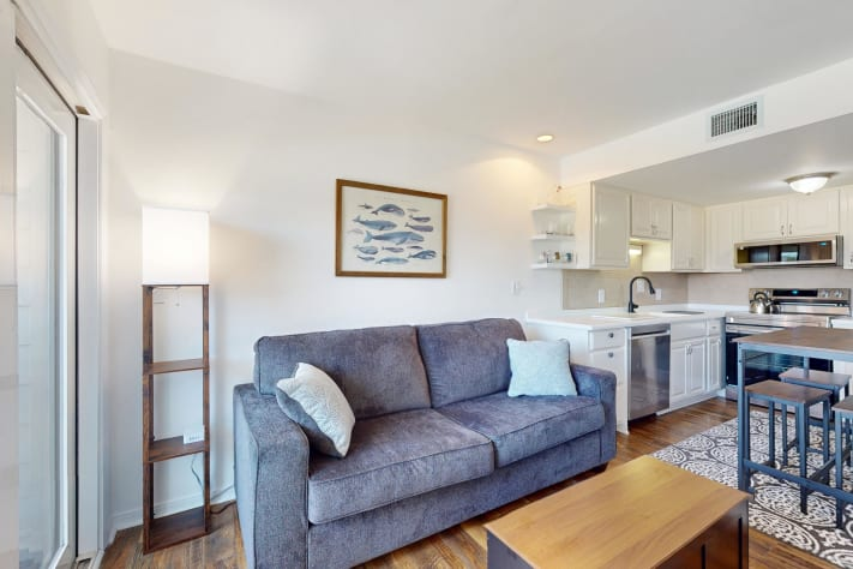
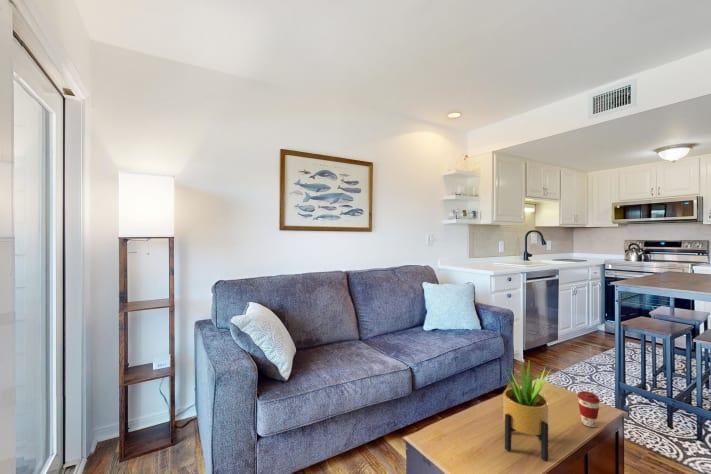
+ potted plant [502,356,552,462]
+ coffee cup [576,390,601,428]
